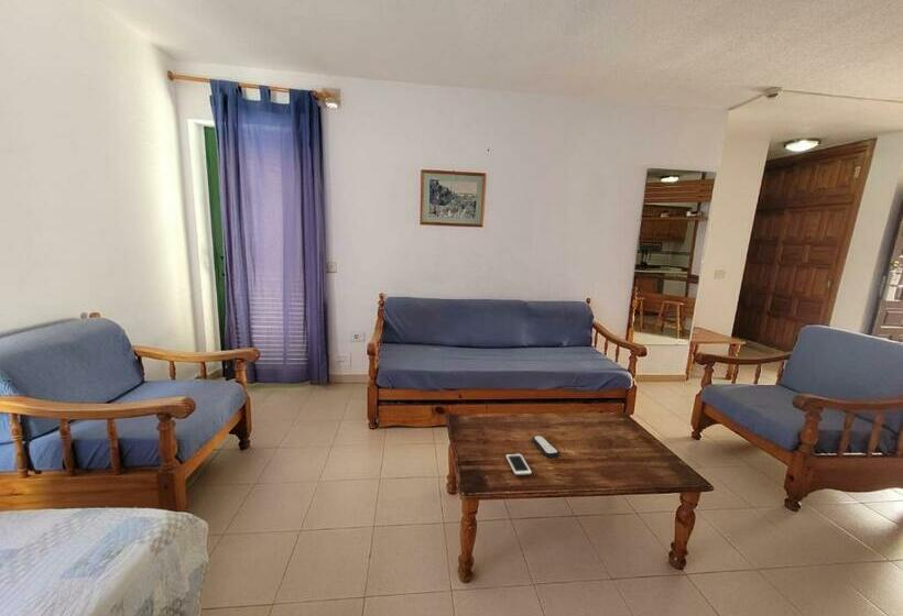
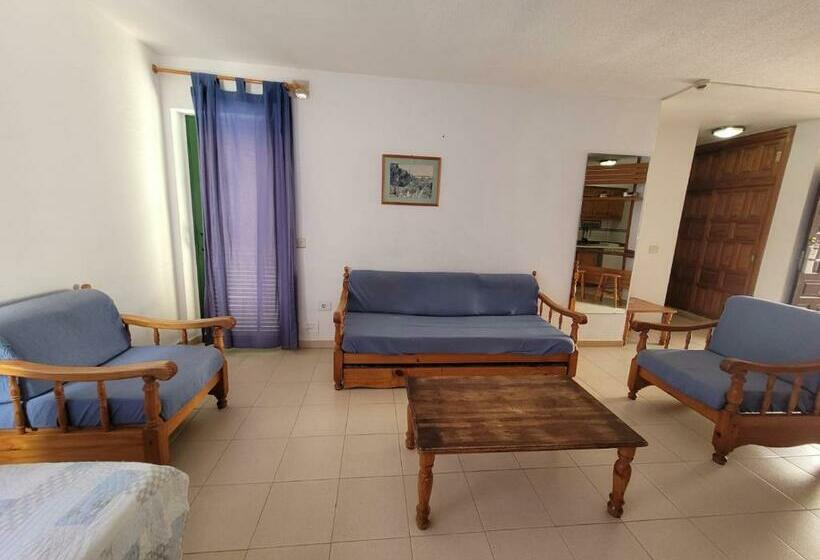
- cell phone [504,452,533,476]
- remote control [531,435,561,459]
